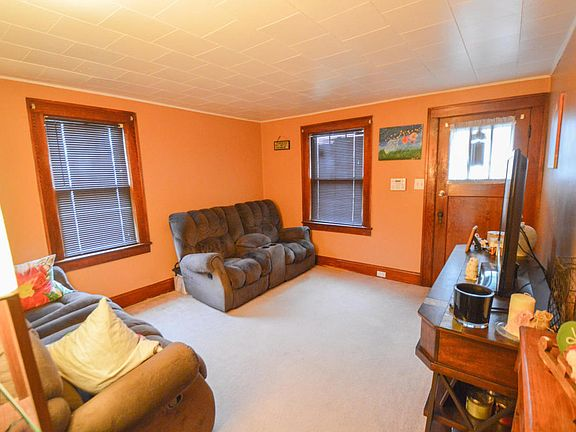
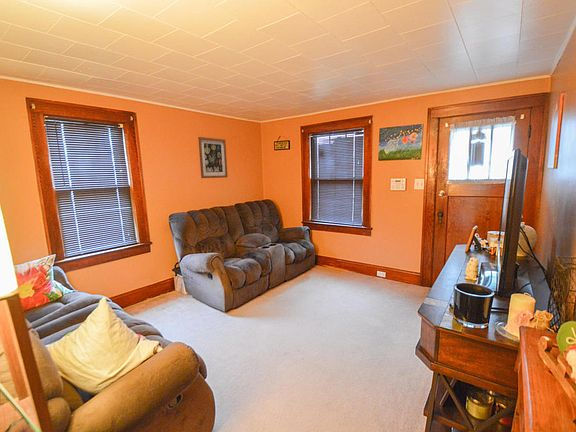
+ wall art [197,136,229,179]
